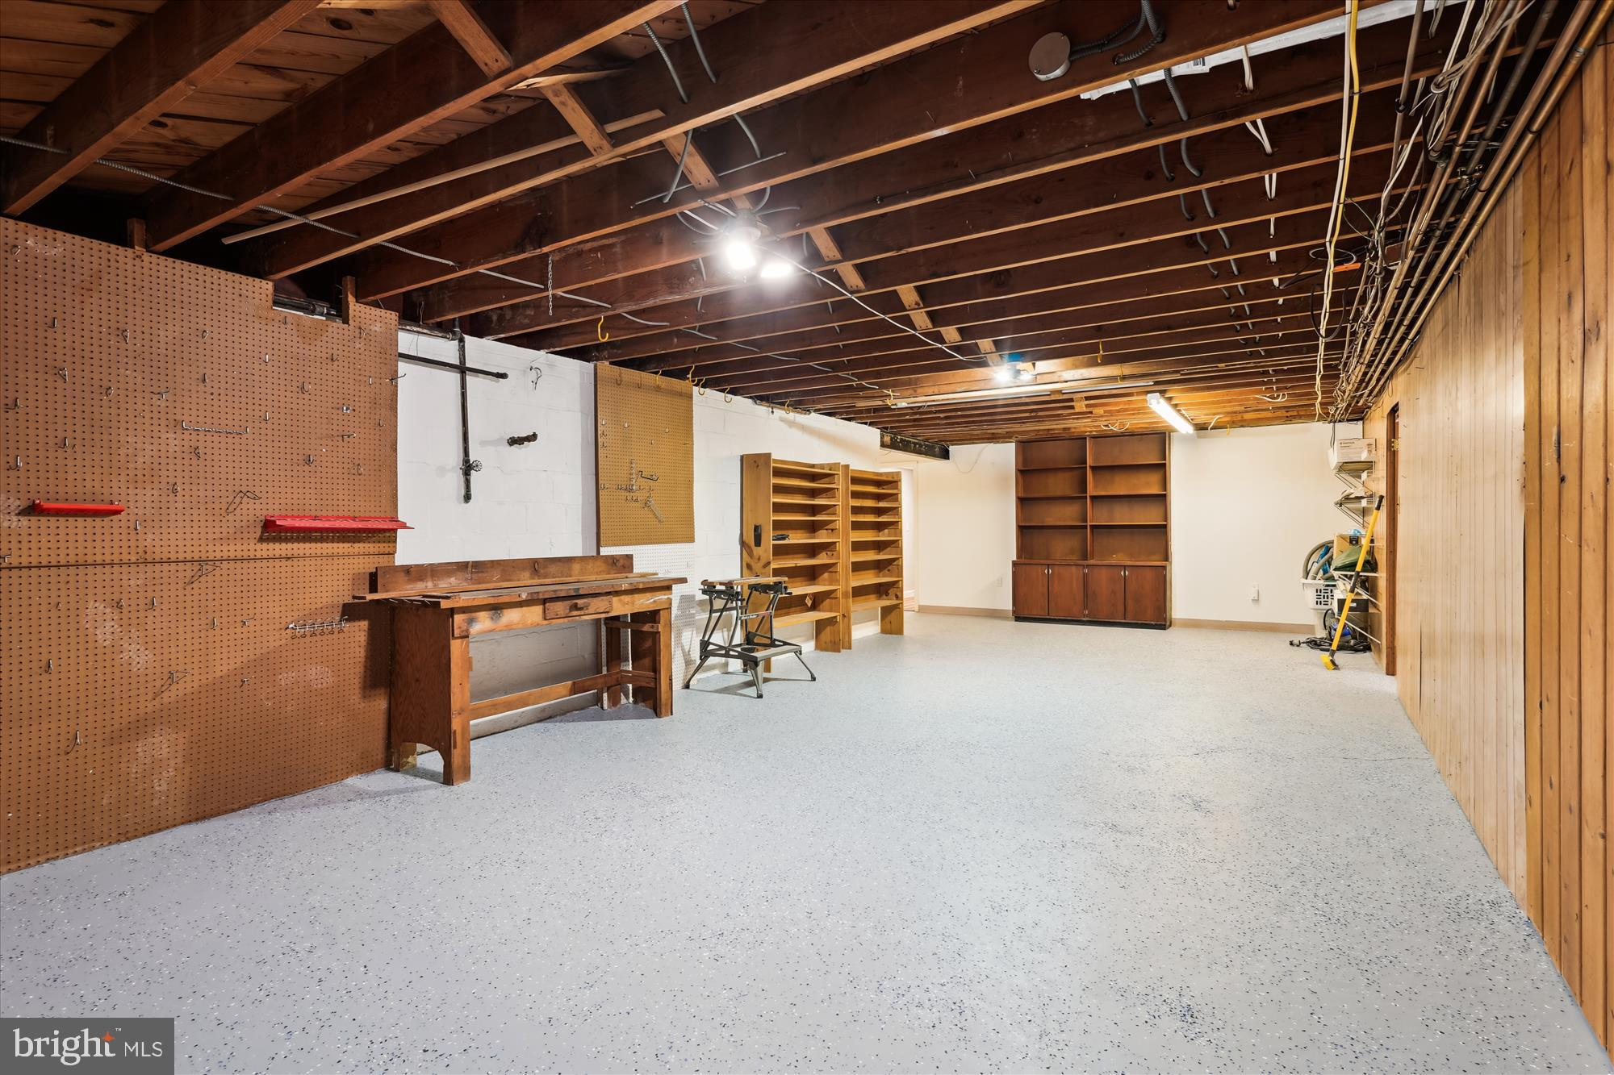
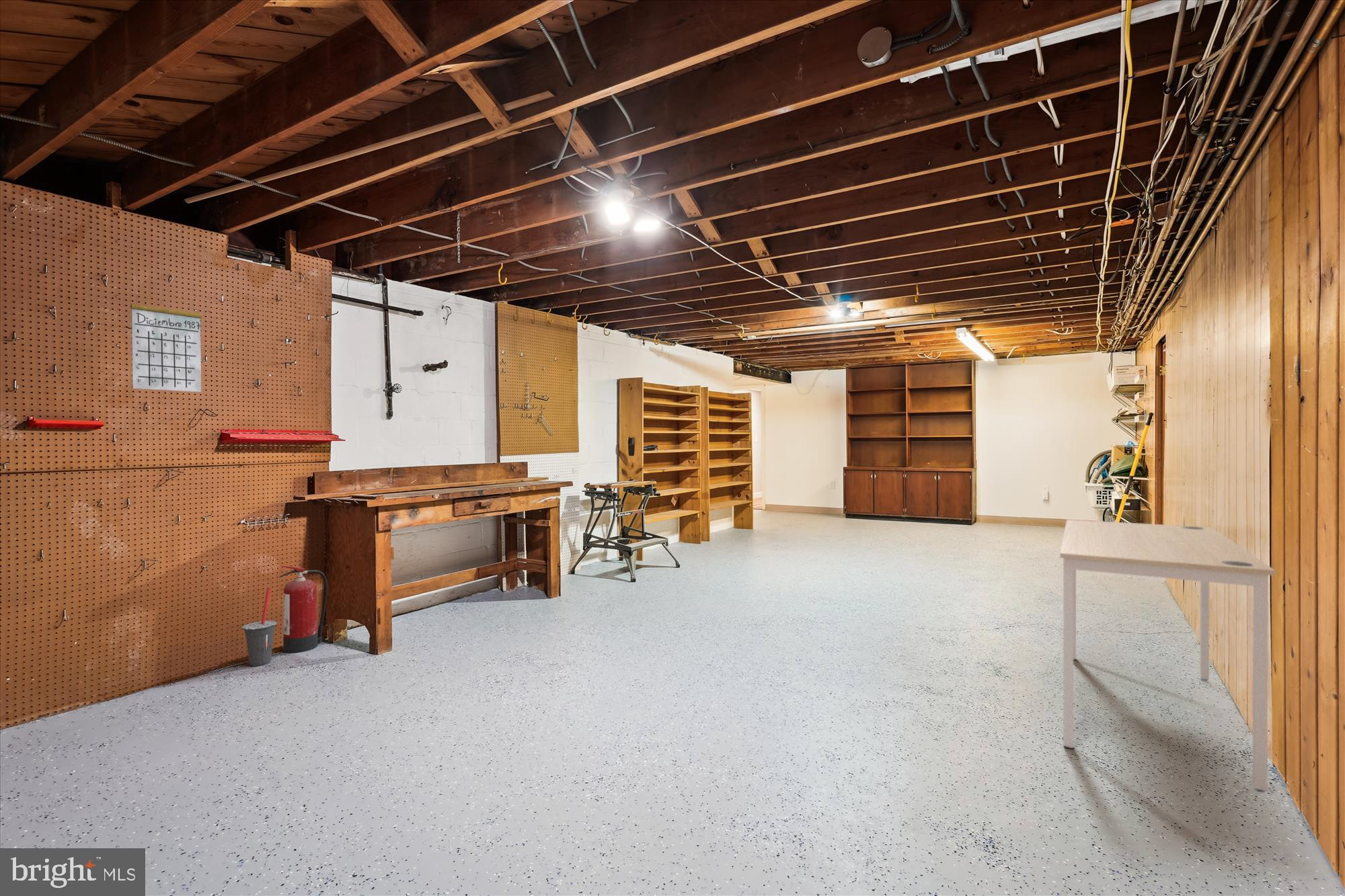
+ desk [1059,519,1276,792]
+ fire extinguisher [278,565,328,653]
+ calendar [130,290,202,393]
+ beverage cup [241,587,278,667]
